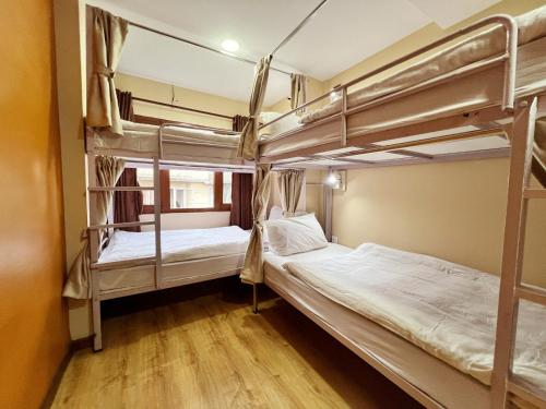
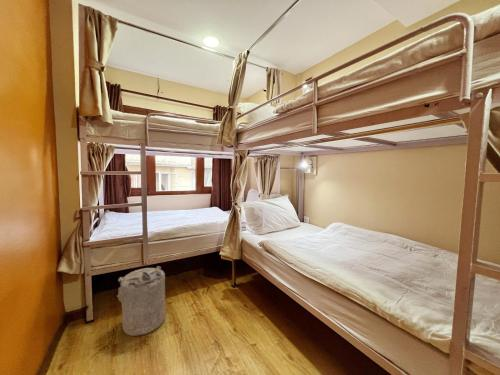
+ laundry hamper [116,265,167,337]
